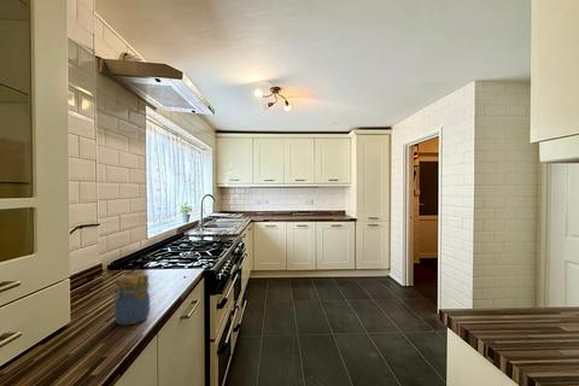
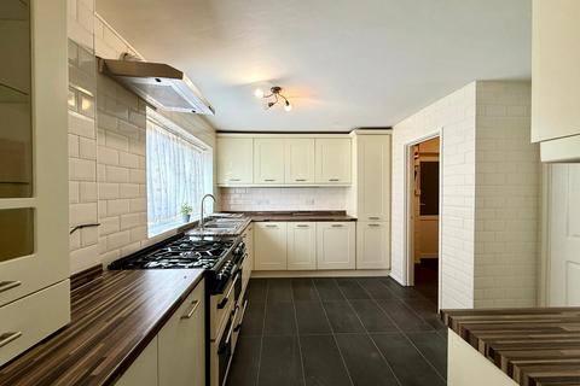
- jar [110,273,151,326]
